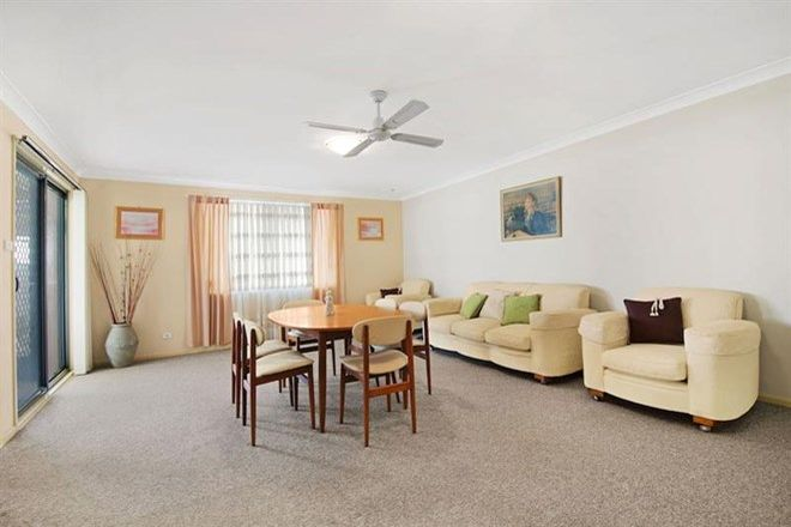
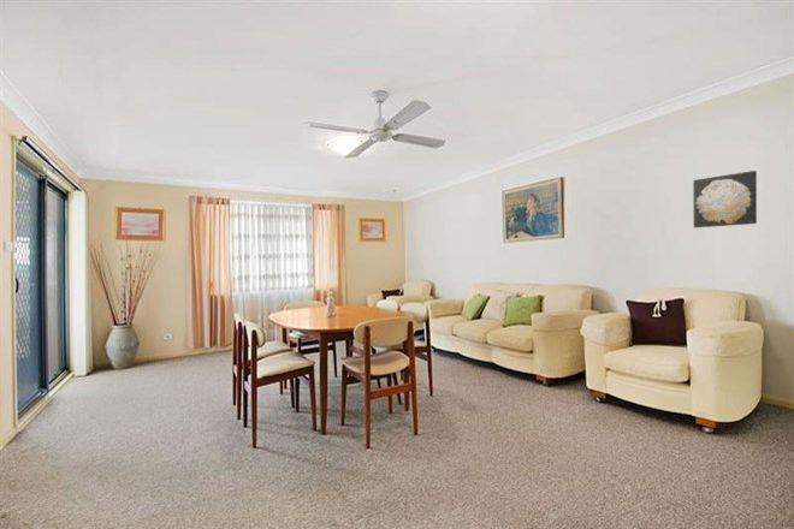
+ wall art [692,170,758,228]
